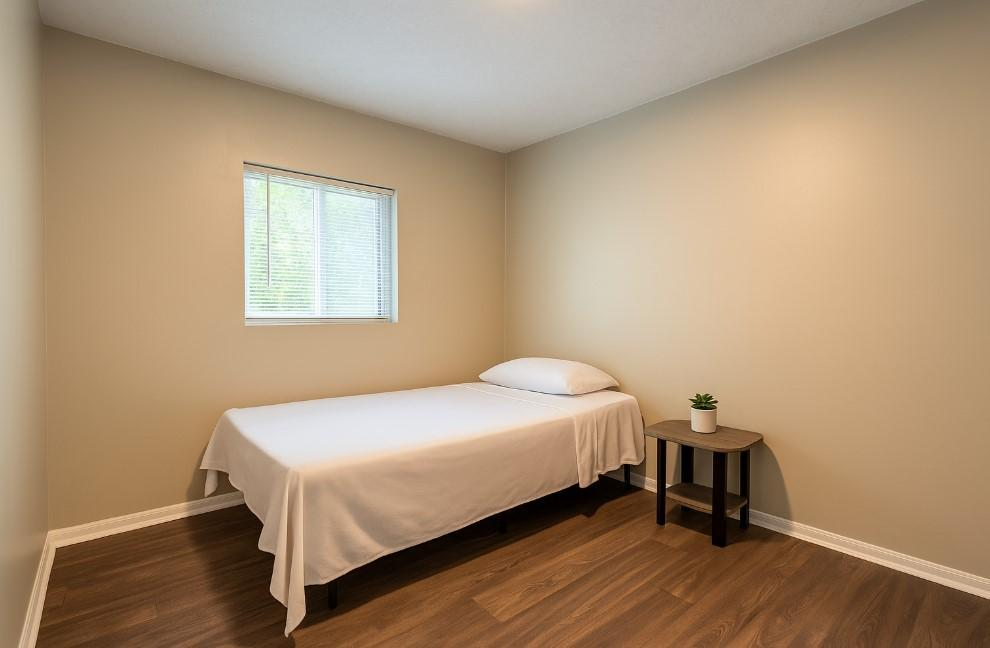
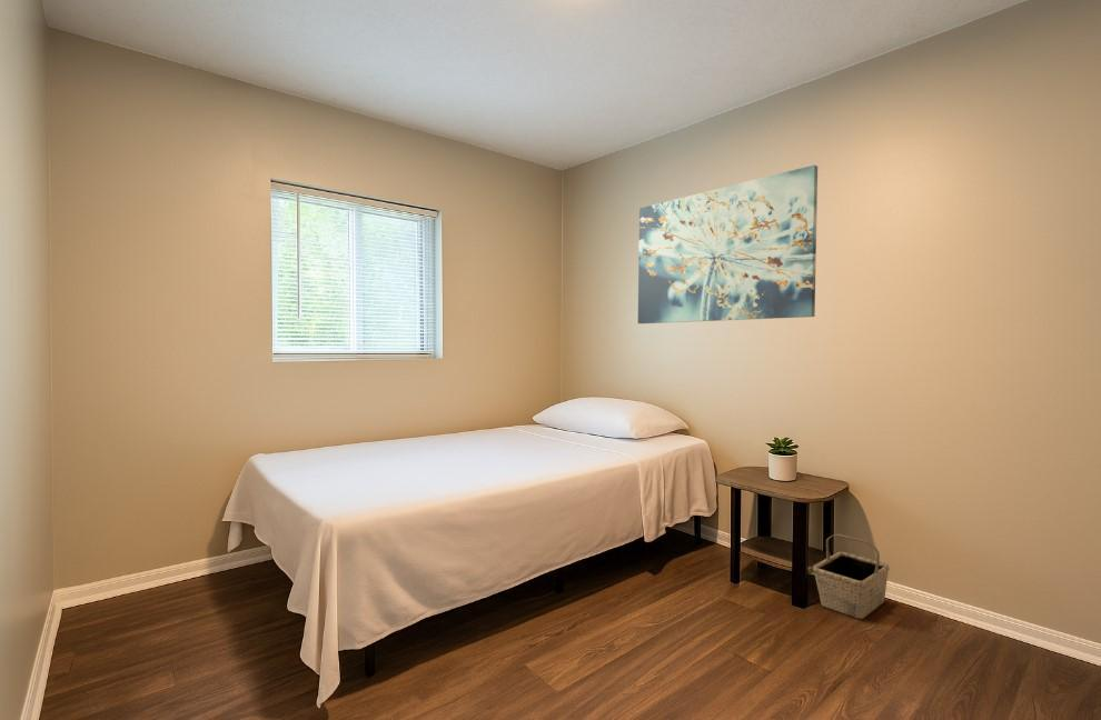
+ wall art [637,163,819,324]
+ basket [812,533,891,620]
